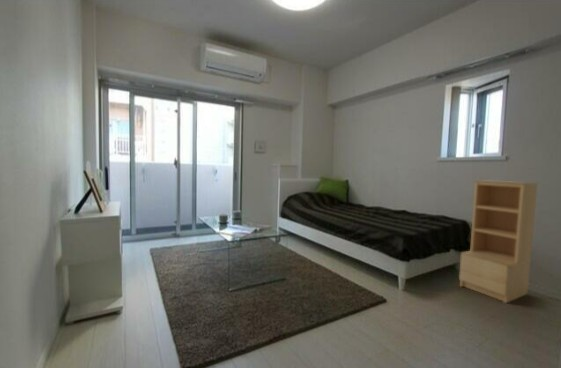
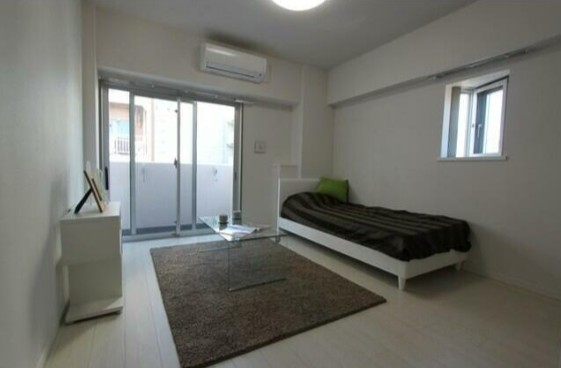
- bookshelf [458,179,539,304]
